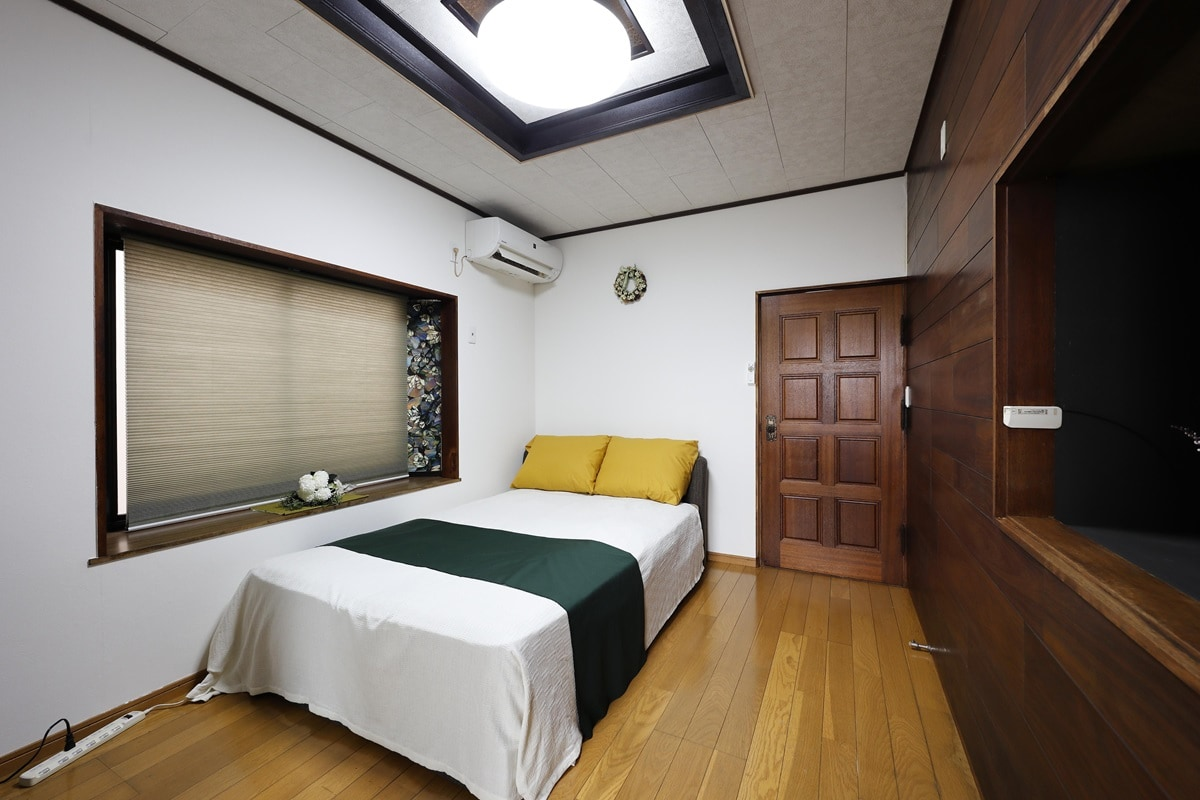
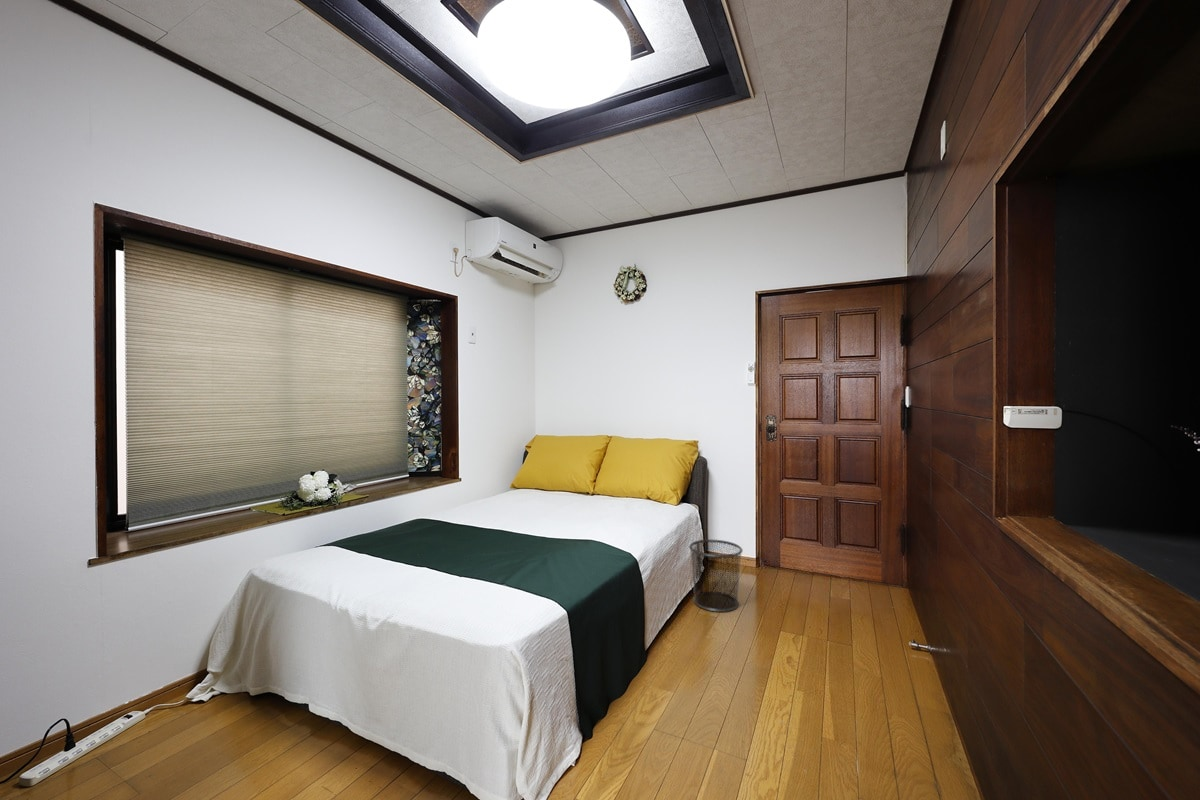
+ waste bin [688,539,744,613]
